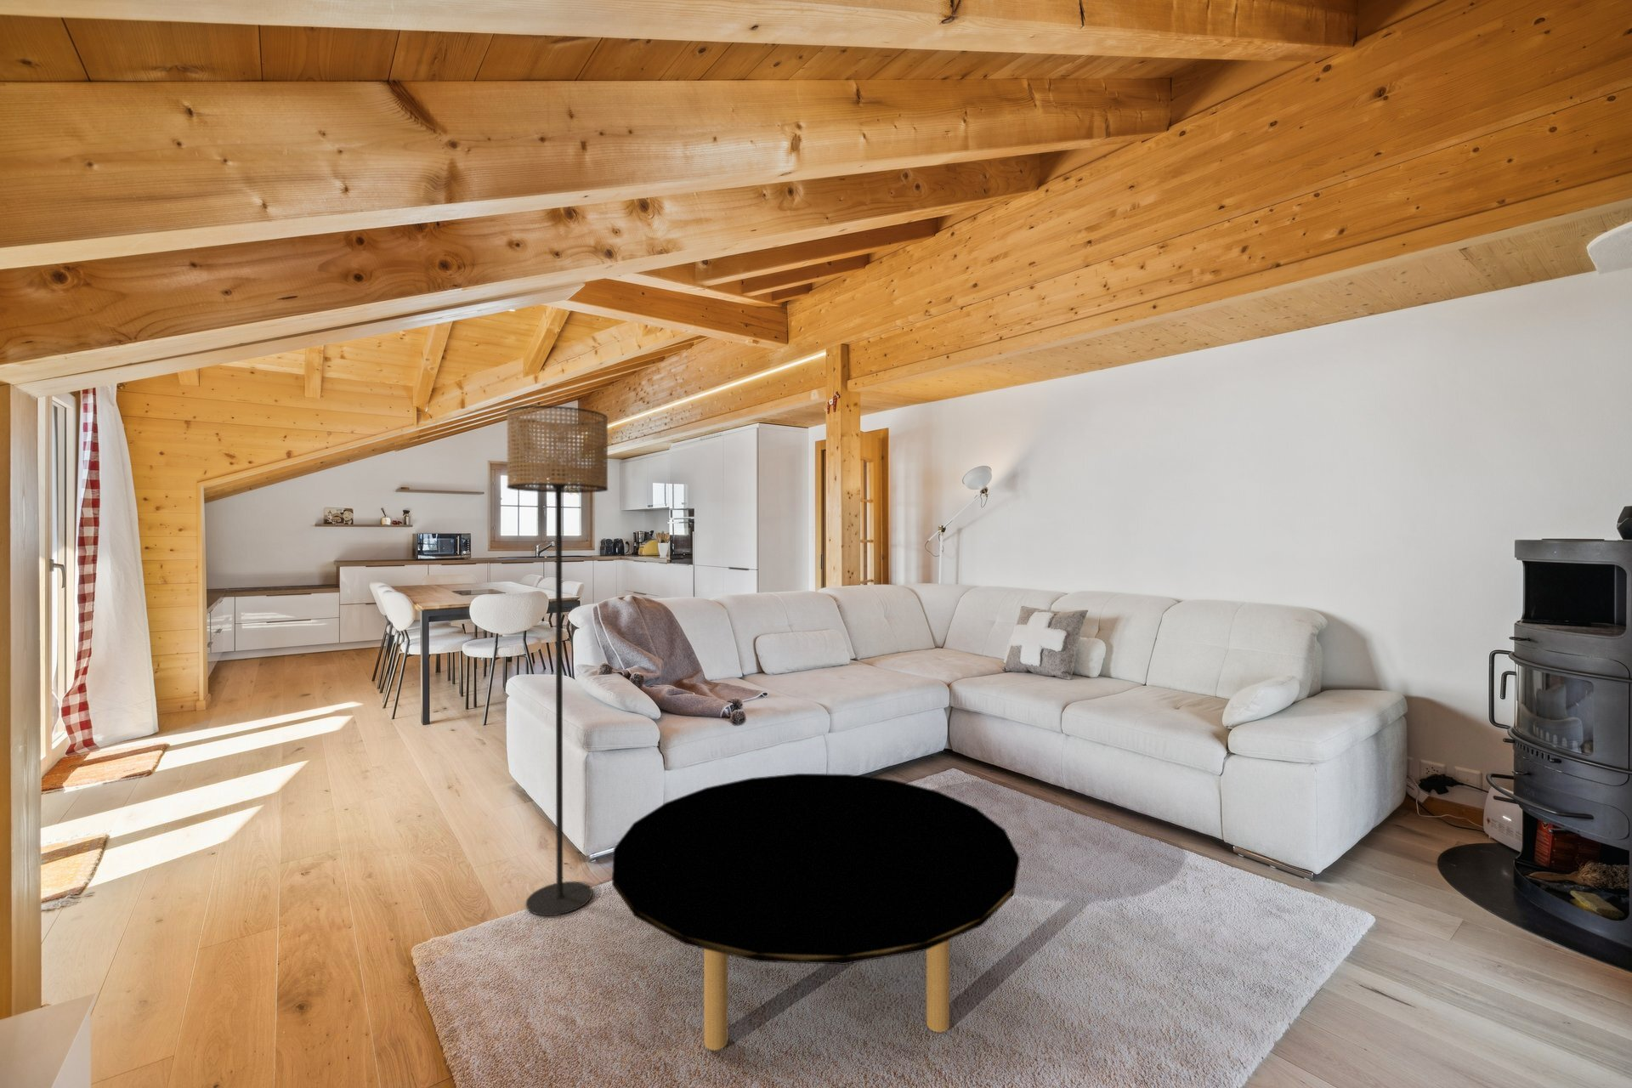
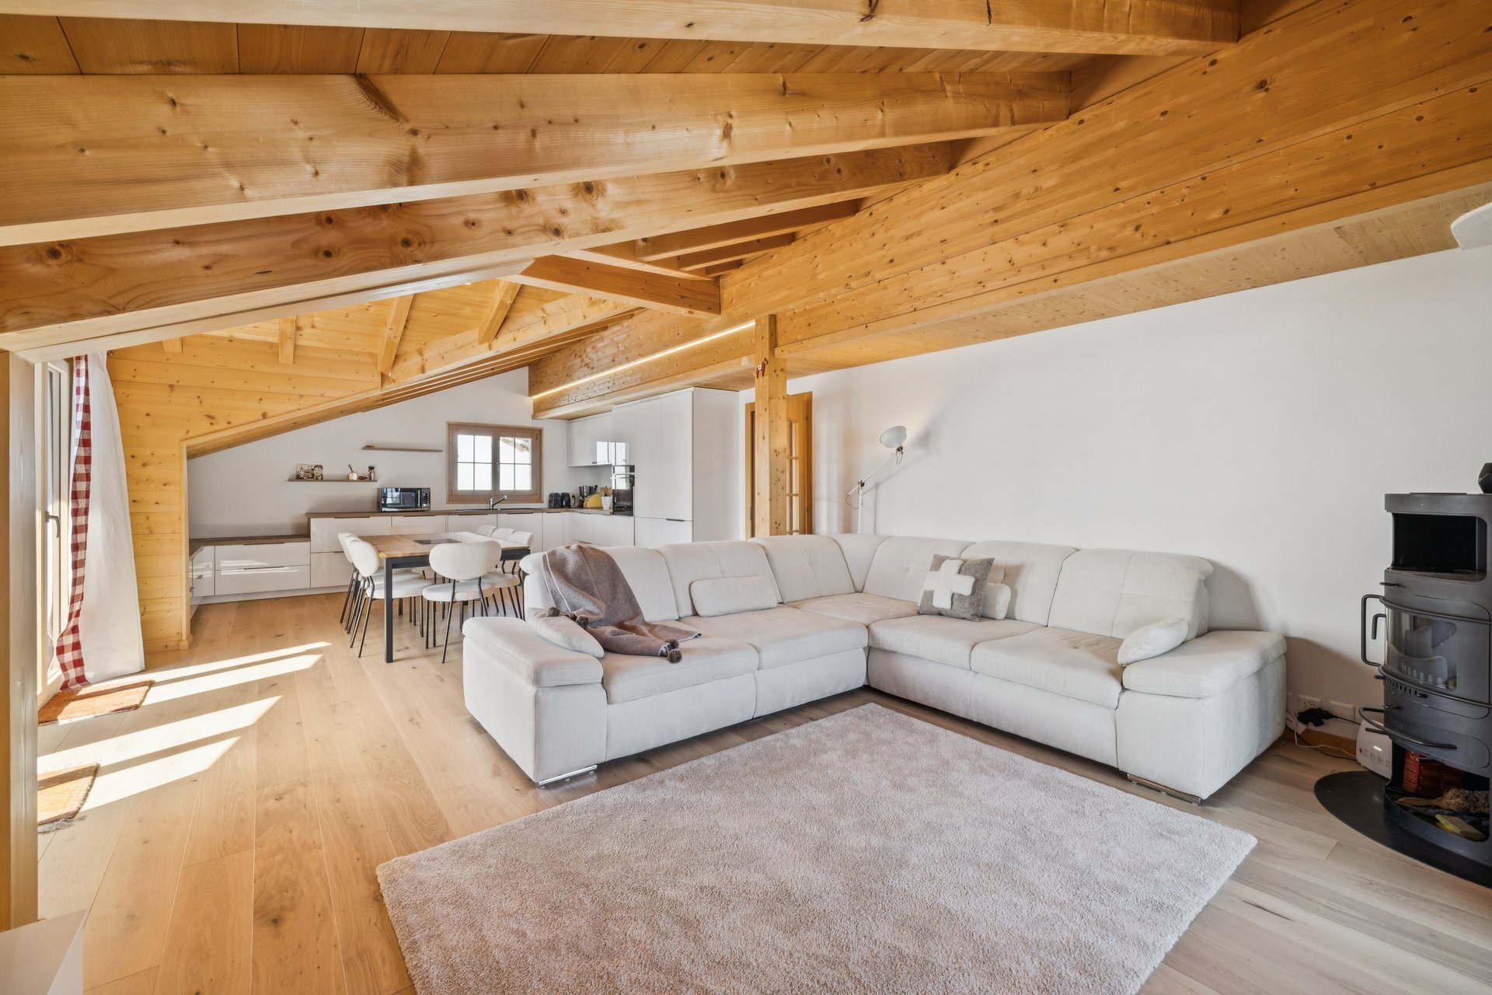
- coffee table [611,772,1021,1052]
- floor lamp [505,404,608,917]
